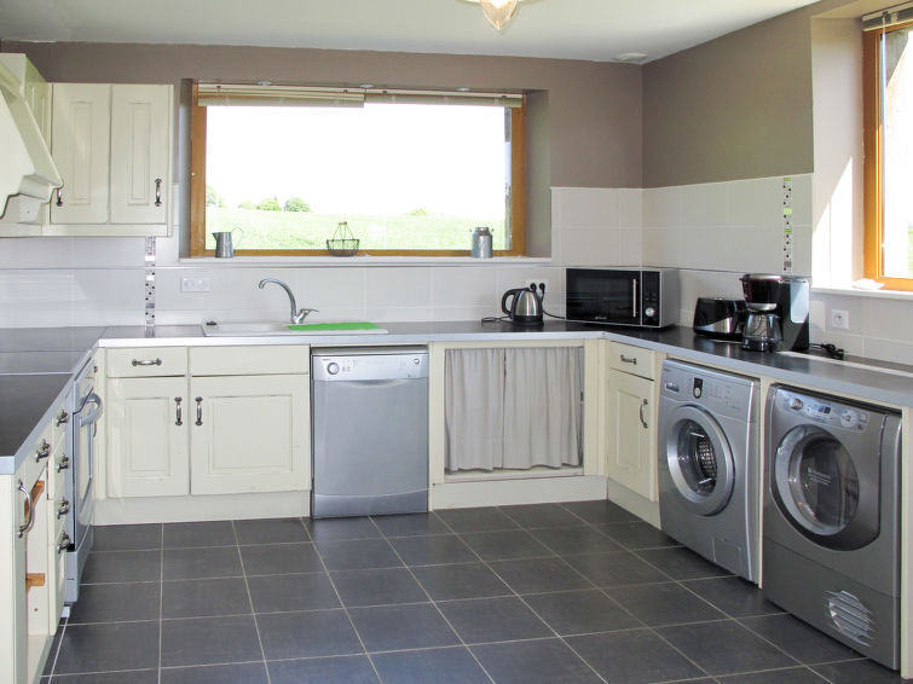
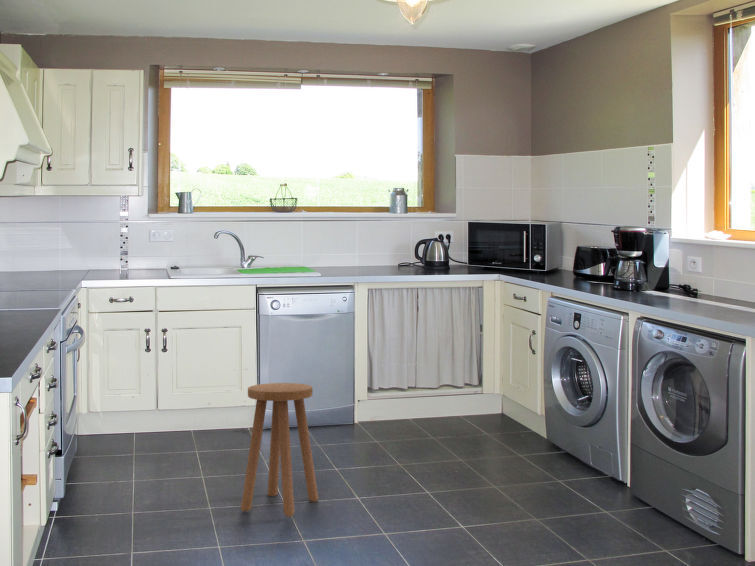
+ stool [240,382,319,518]
